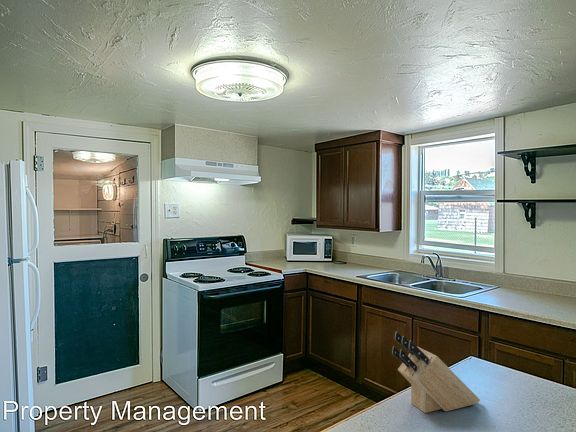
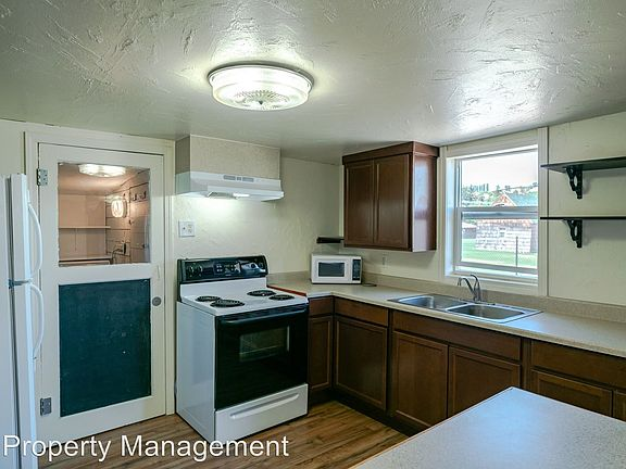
- knife block [391,331,481,414]
